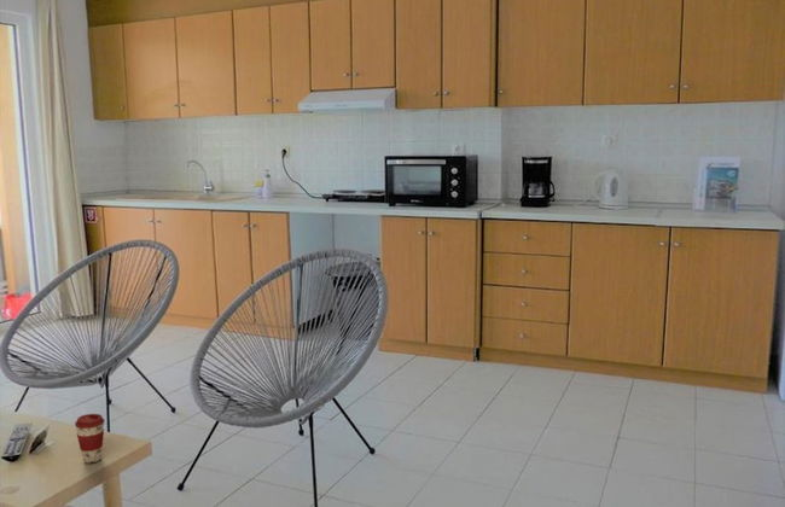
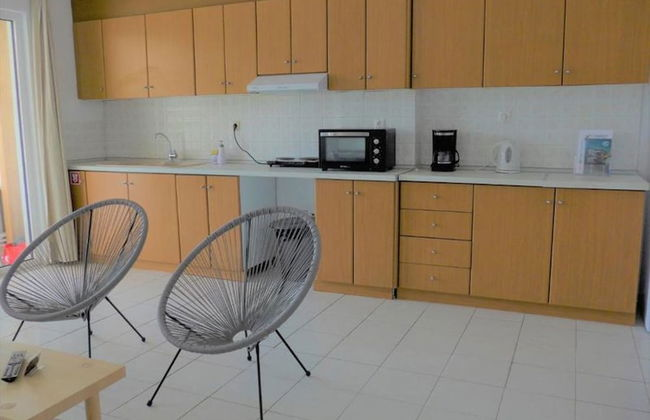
- coffee cup [74,413,106,464]
